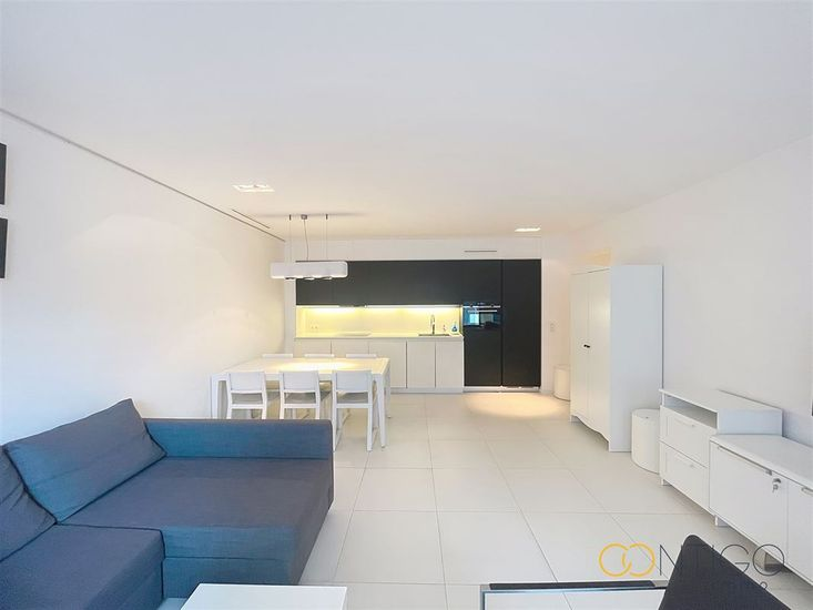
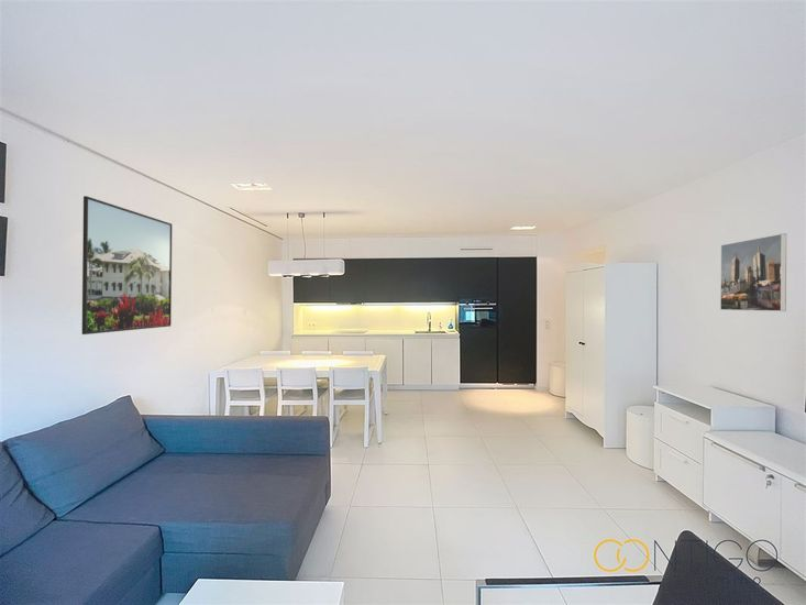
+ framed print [719,232,787,312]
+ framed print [81,195,174,336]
